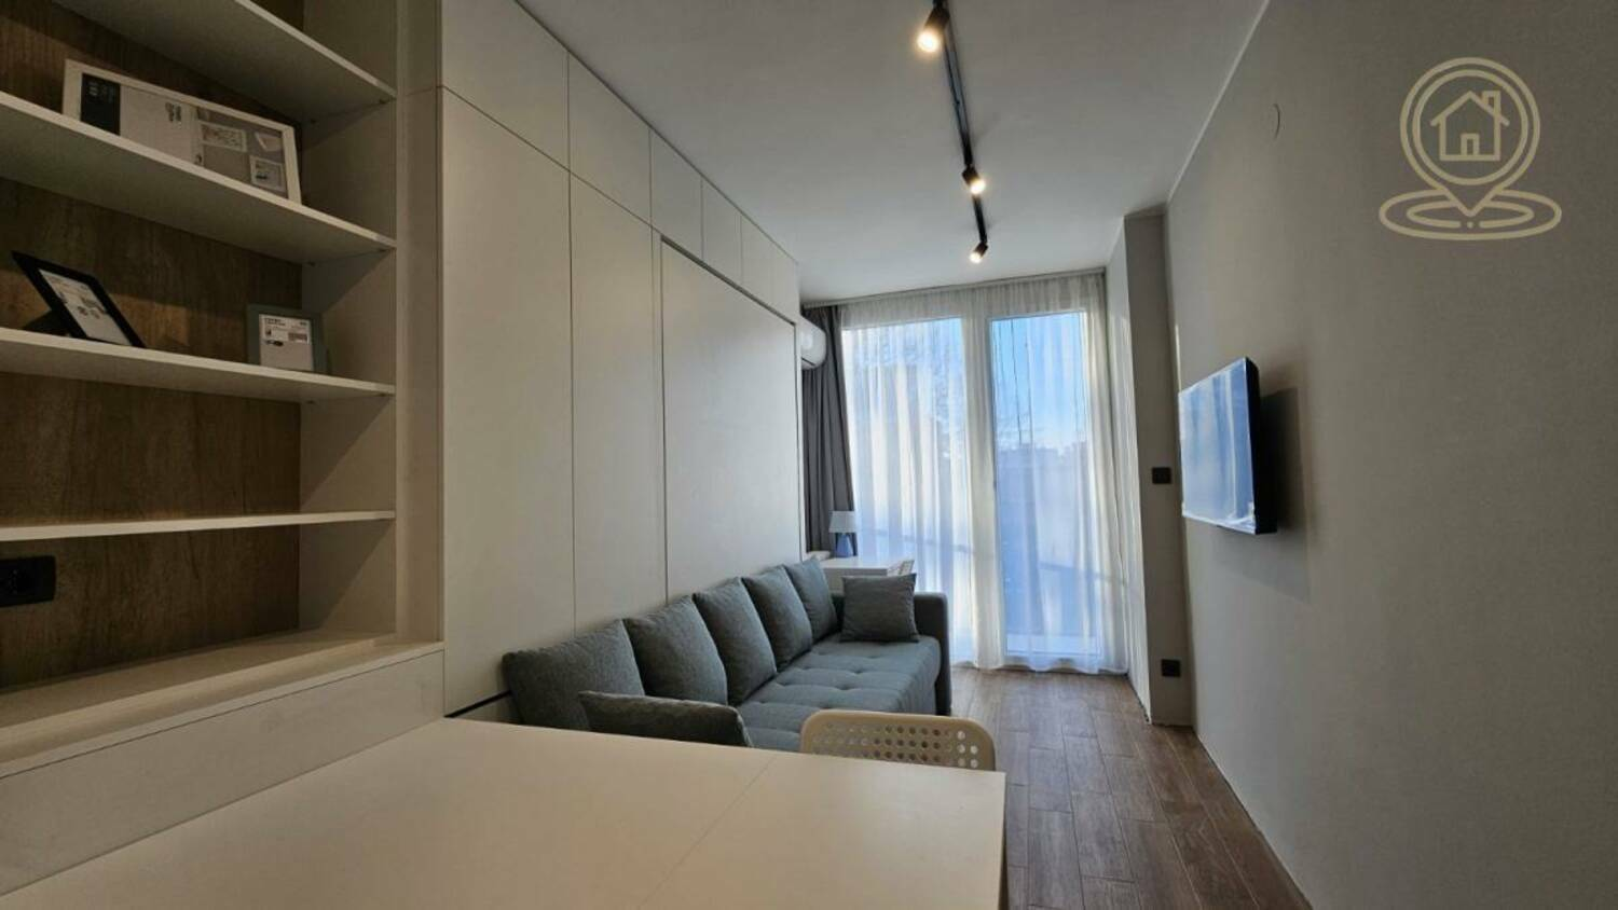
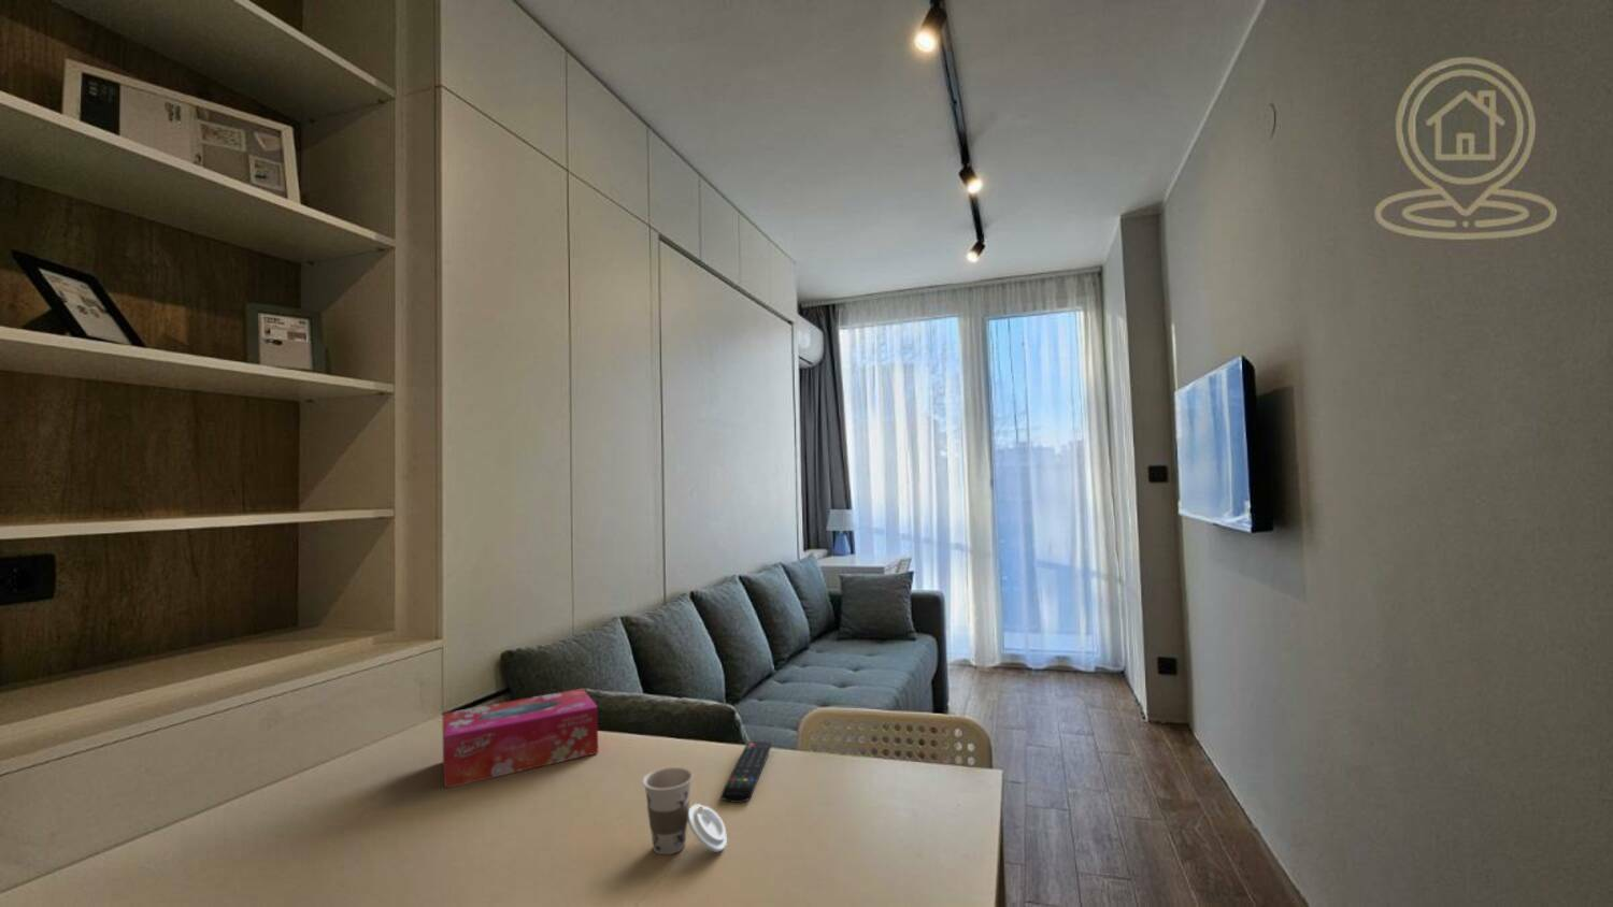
+ tissue box [442,688,599,790]
+ cup [641,765,728,855]
+ remote control [720,741,773,804]
